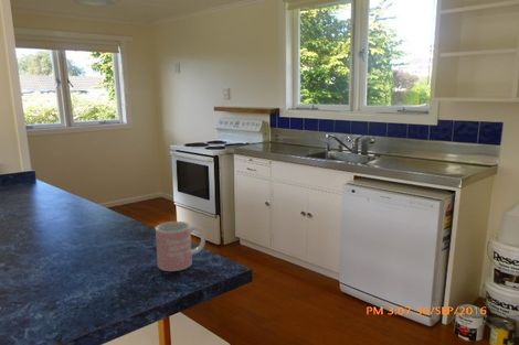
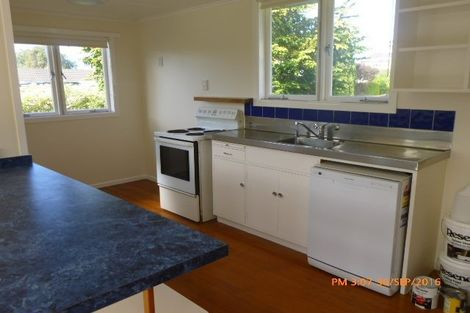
- mug [155,220,206,272]
